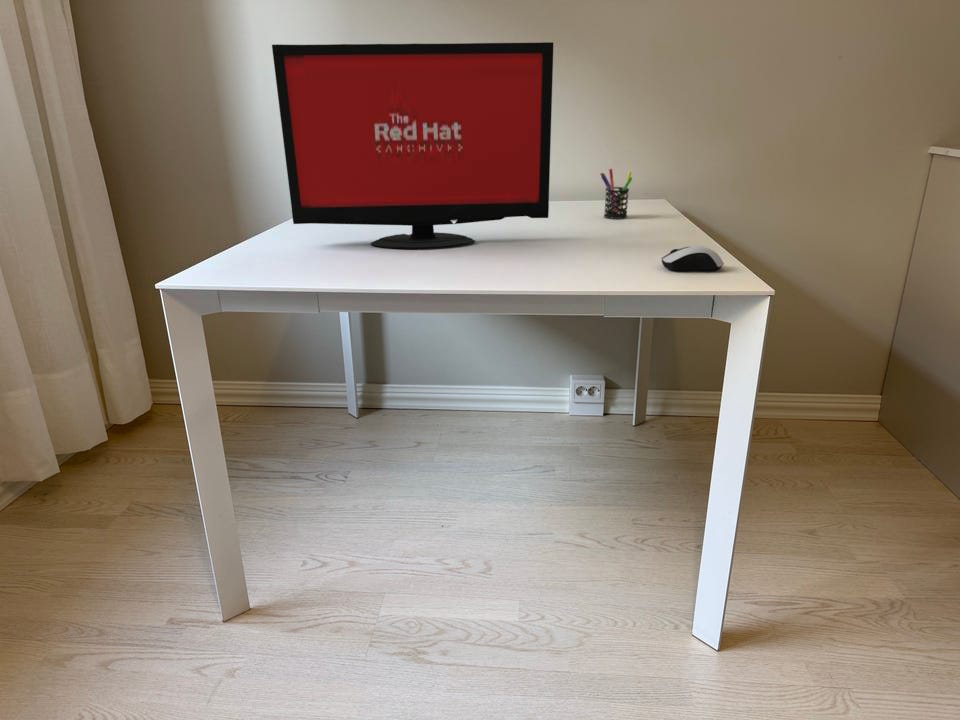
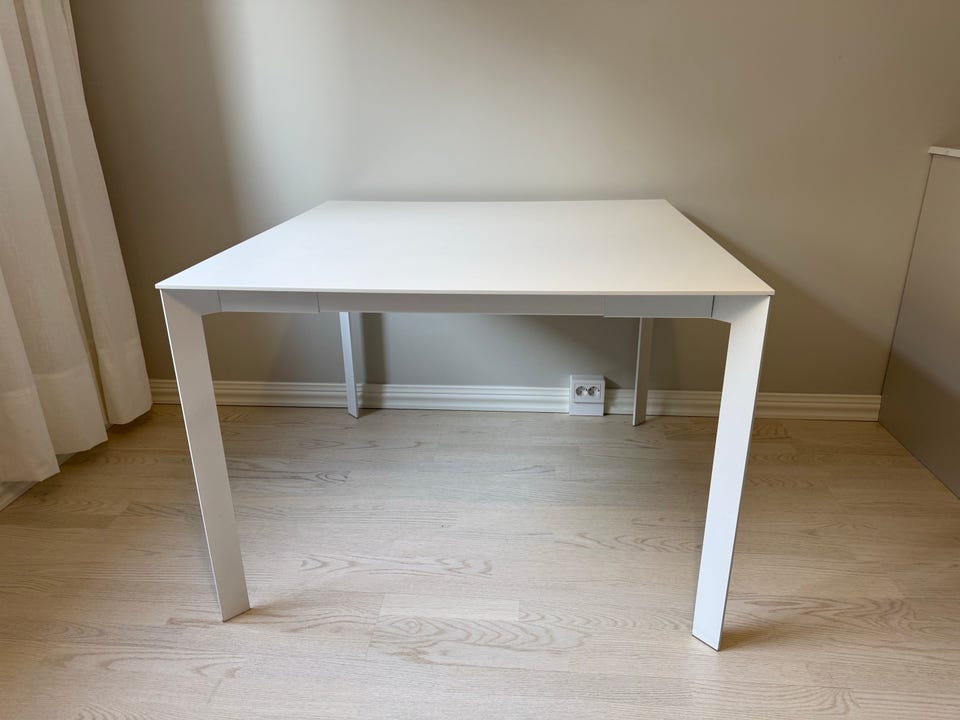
- computer mouse [660,245,725,272]
- pen holder [599,168,633,220]
- computer monitor [271,41,555,250]
